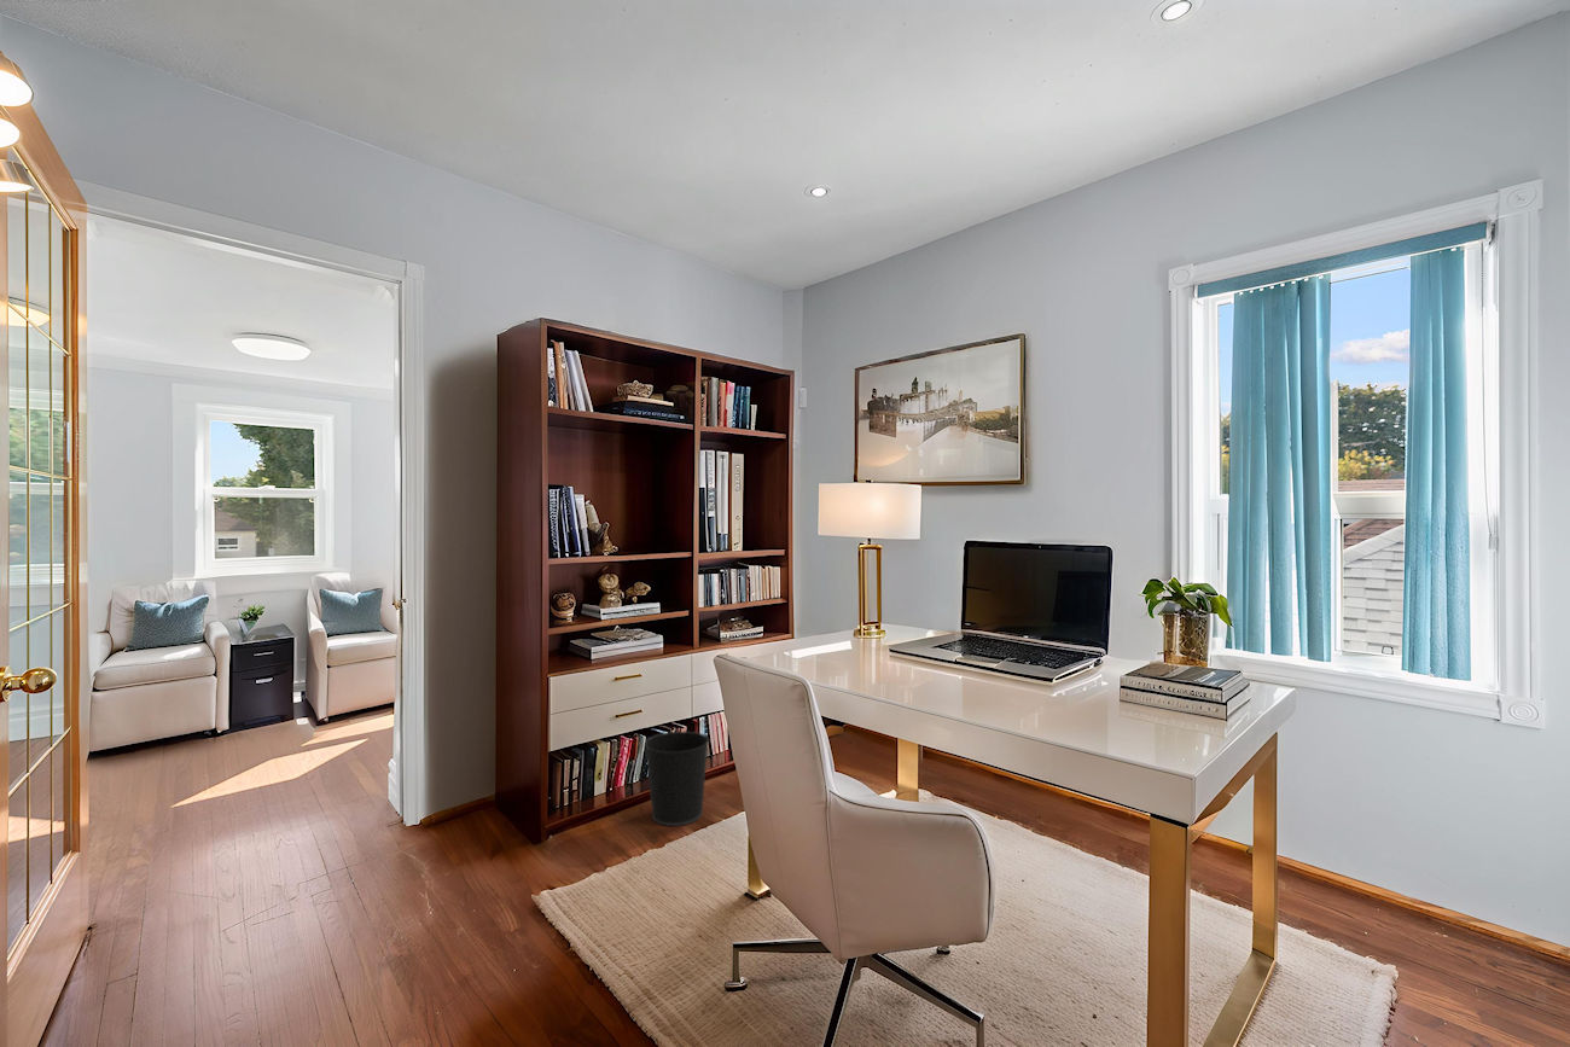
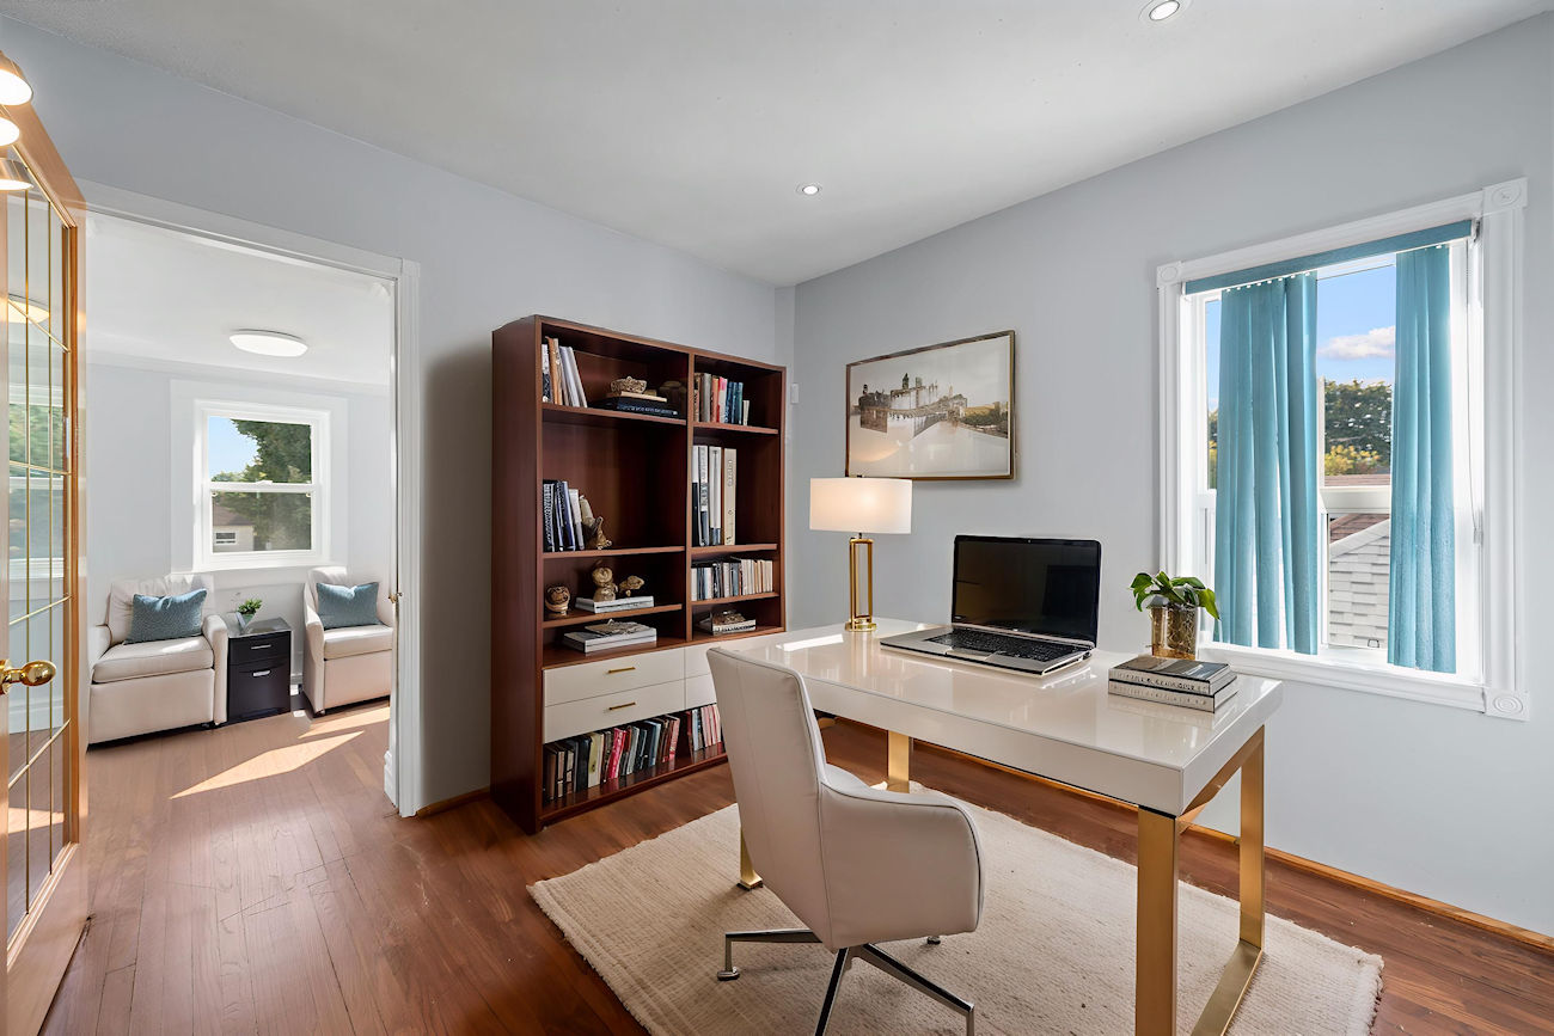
- wastebasket [644,731,710,827]
